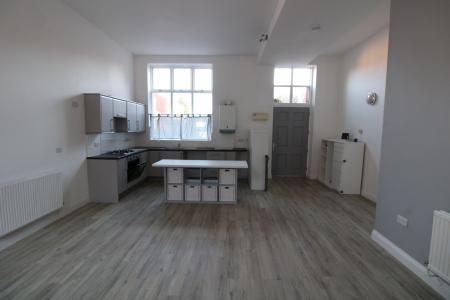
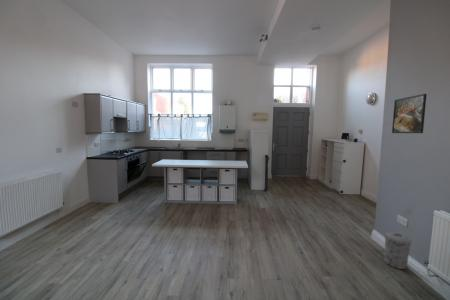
+ trash can [383,231,412,270]
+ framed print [391,93,428,134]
